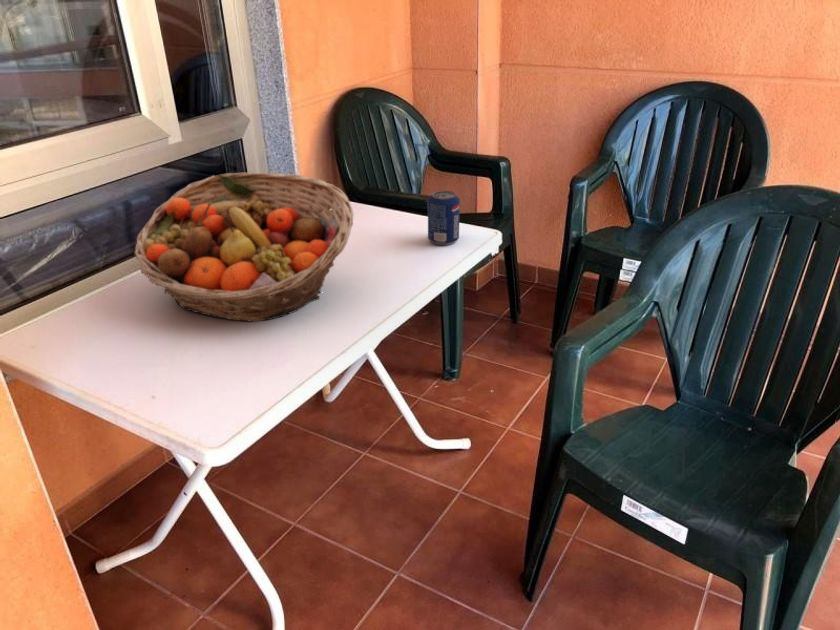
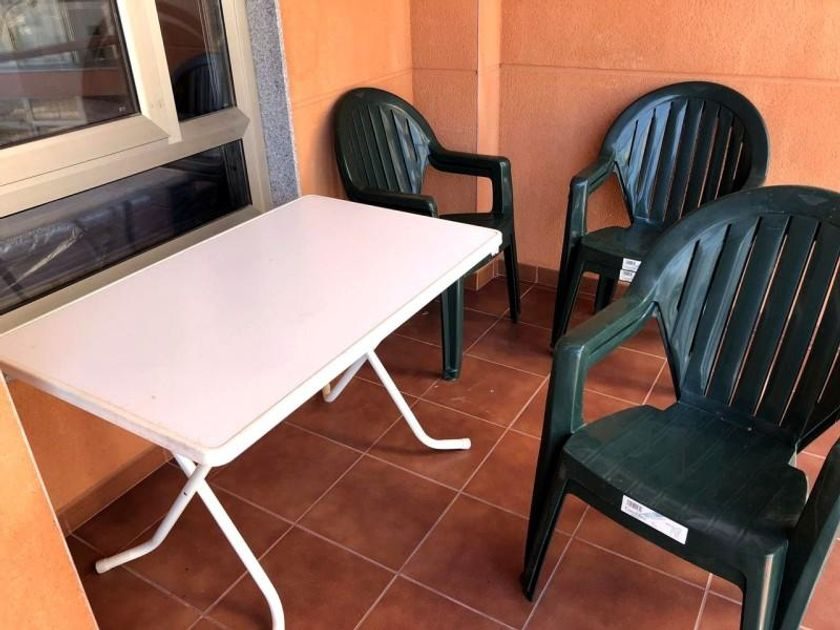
- fruit basket [133,172,354,323]
- beverage can [427,190,461,246]
